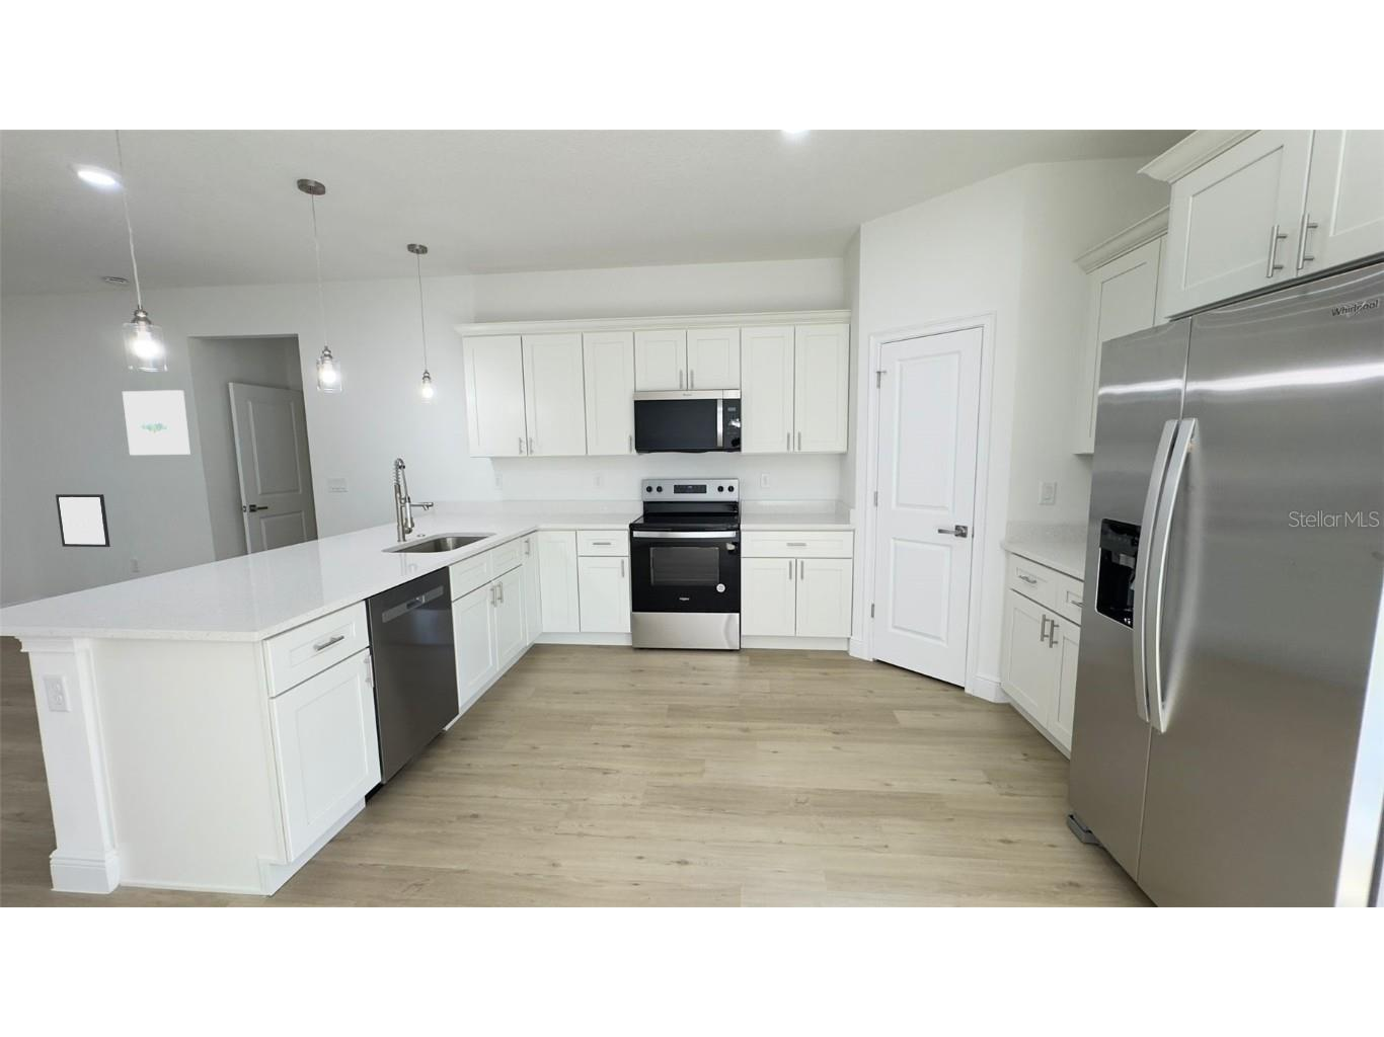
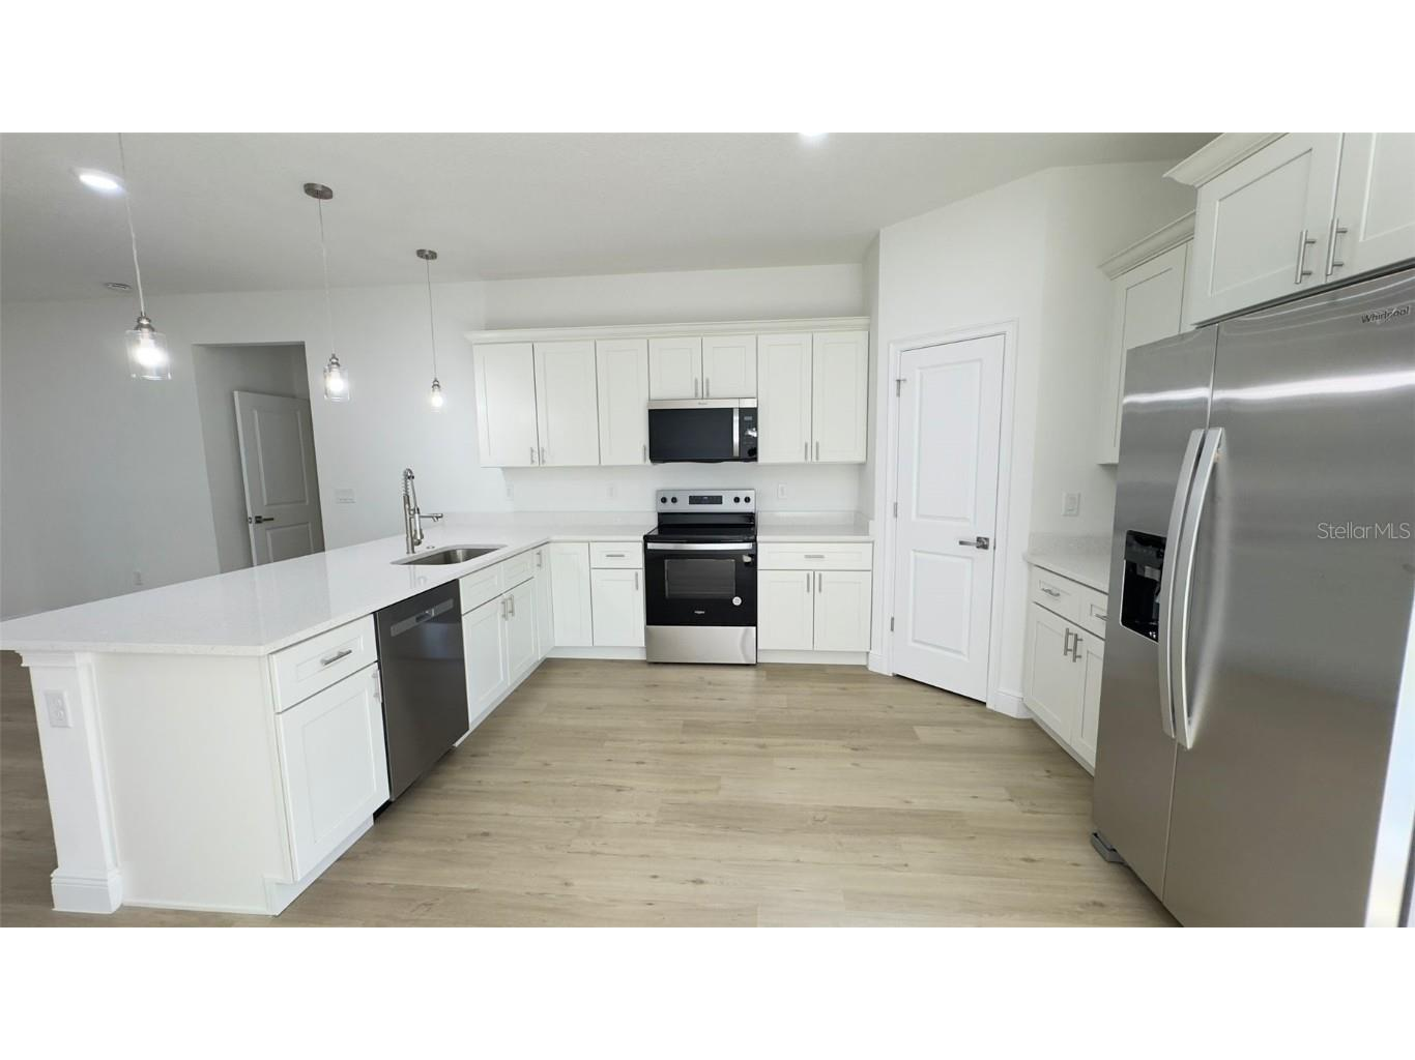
- wall art [122,389,192,455]
- wall art [54,493,111,548]
